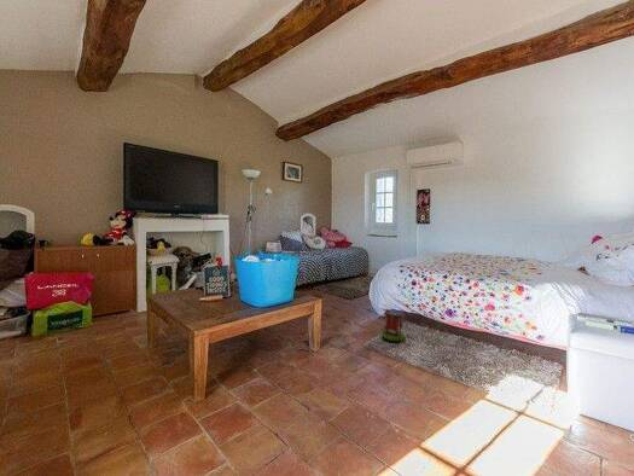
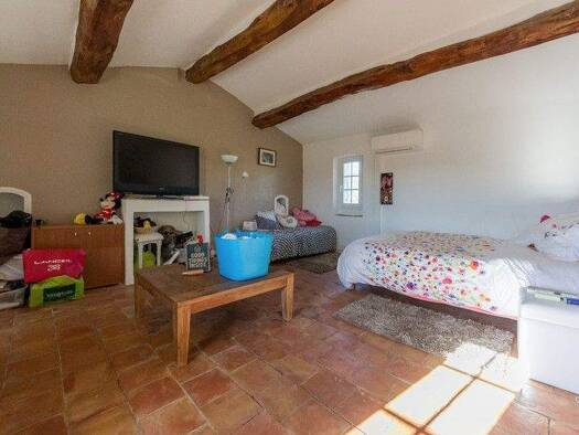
- toy house [379,310,407,342]
